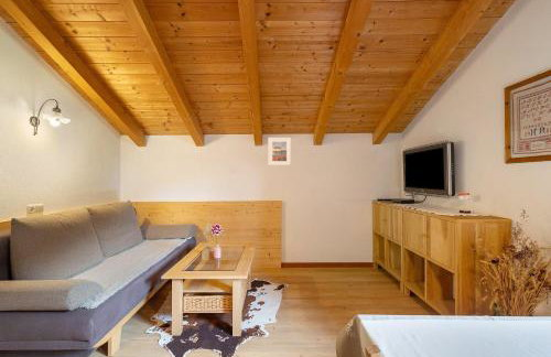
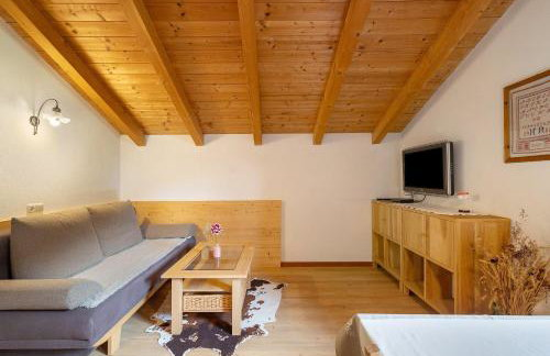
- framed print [267,137,292,166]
